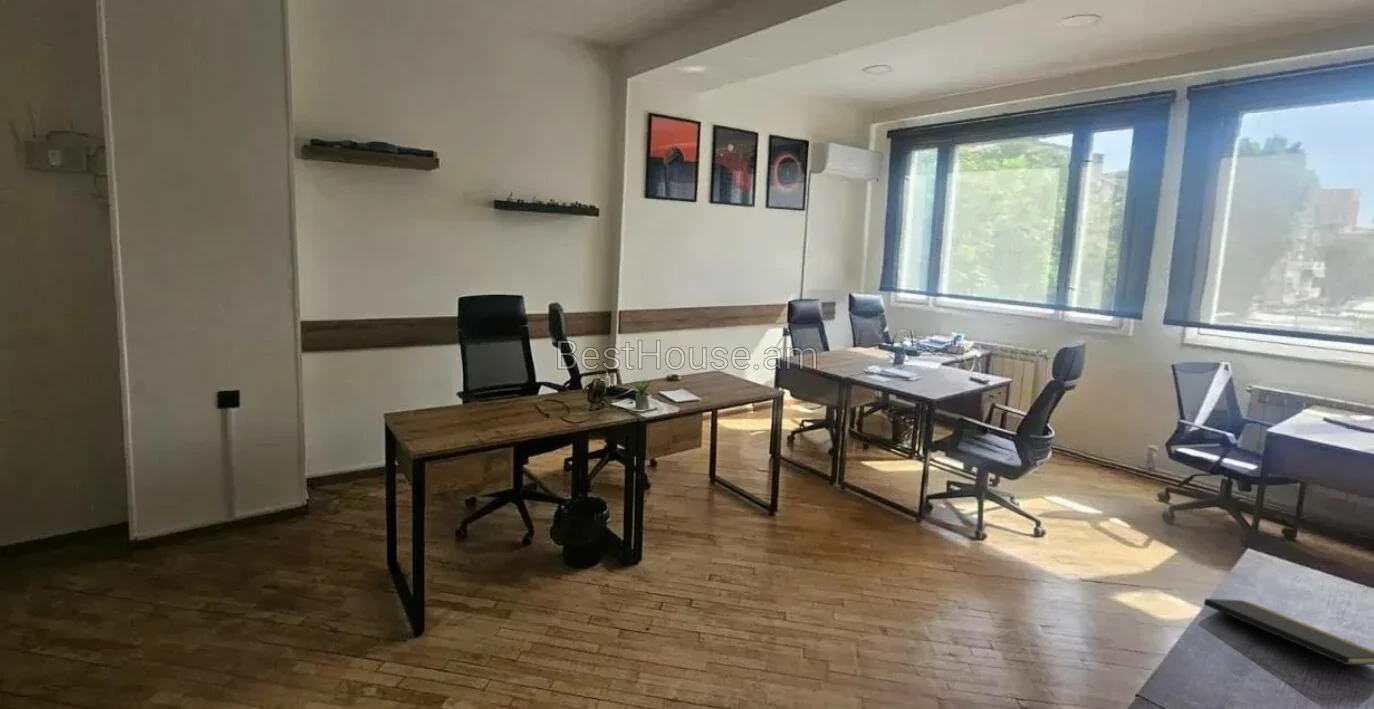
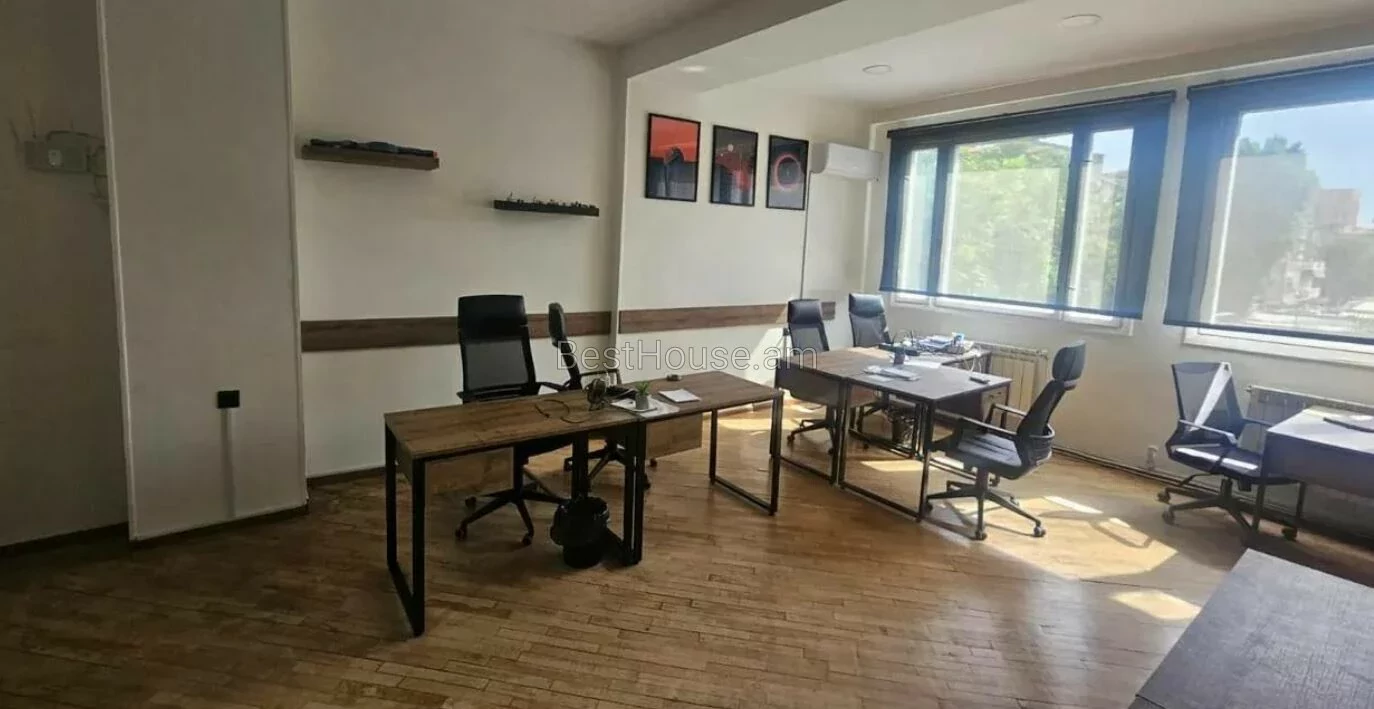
- notepad [1203,598,1374,685]
